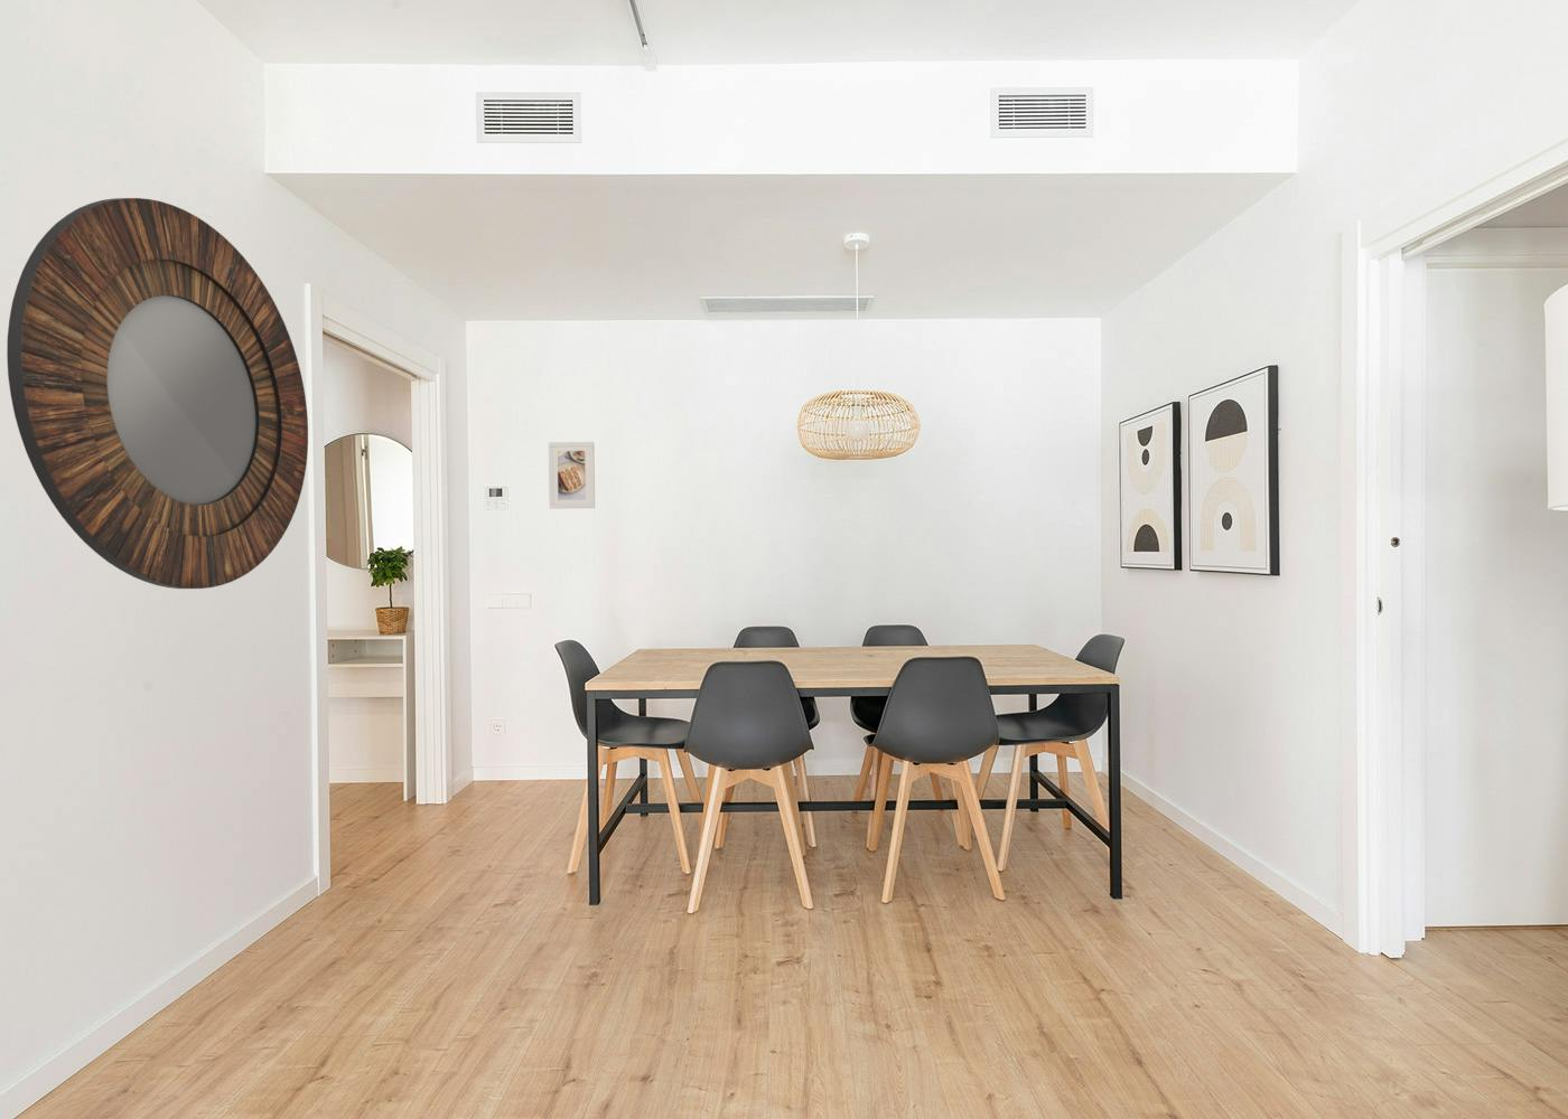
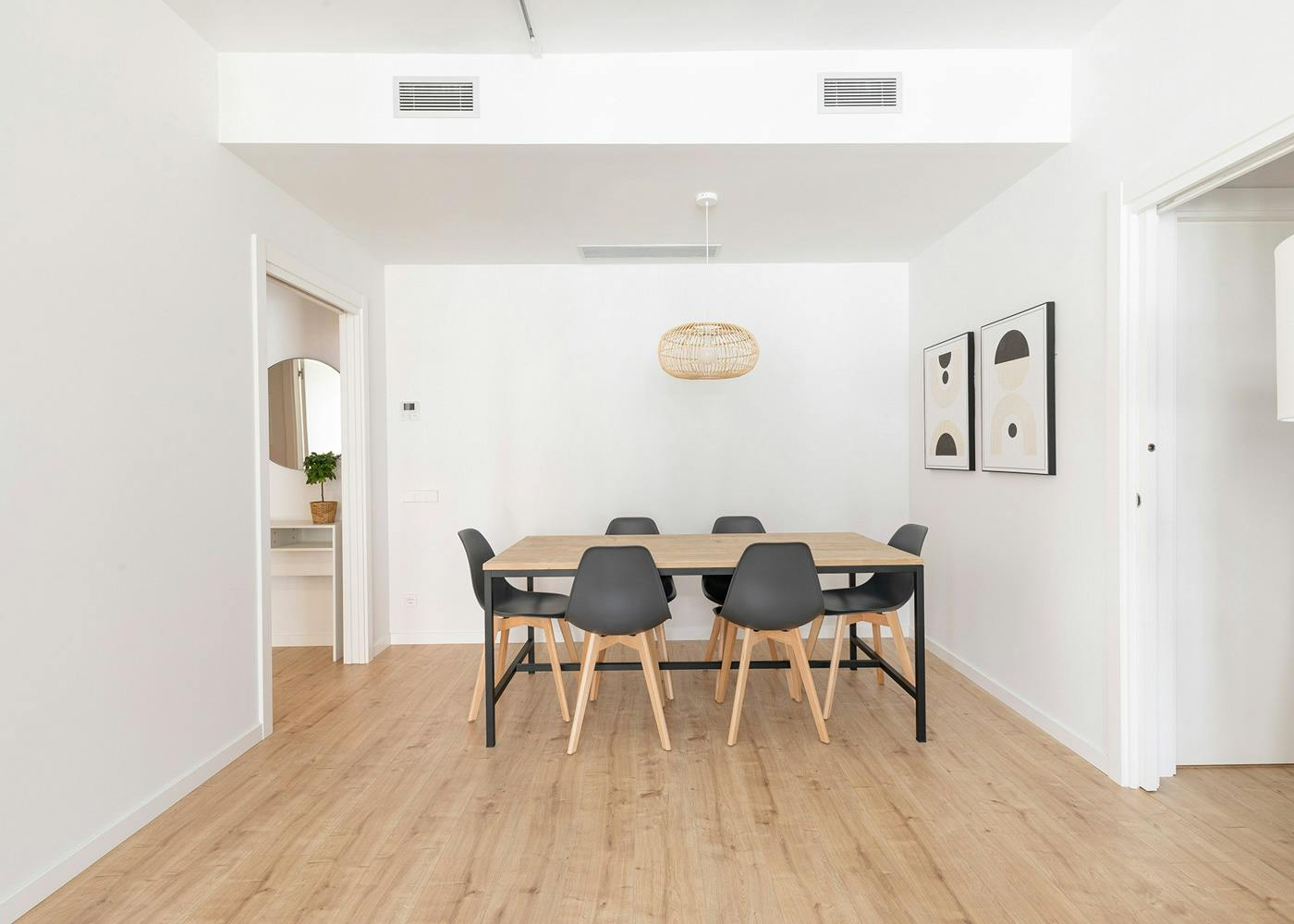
- home mirror [6,197,309,590]
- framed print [548,441,596,510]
